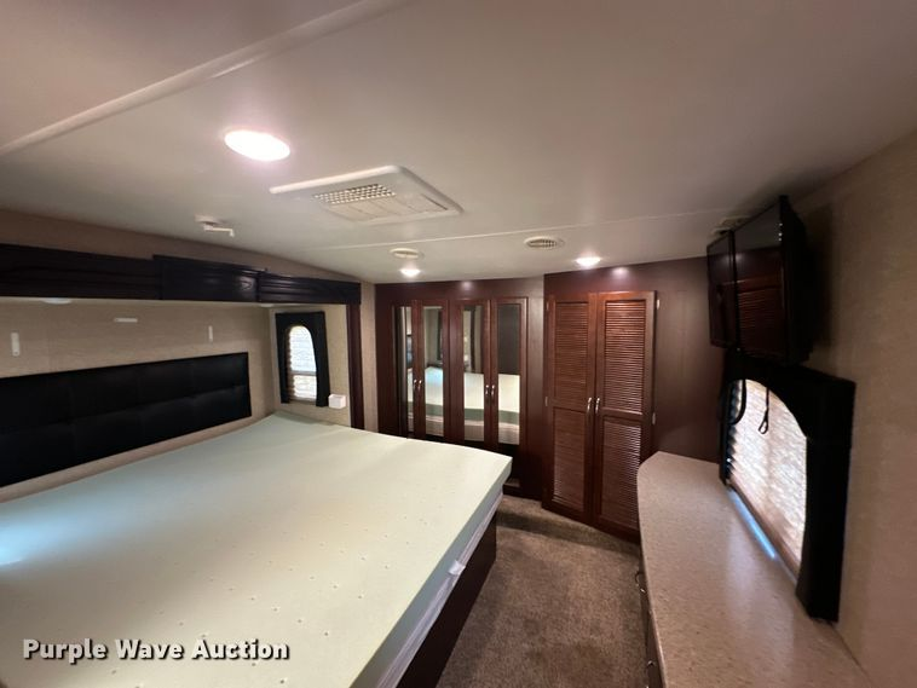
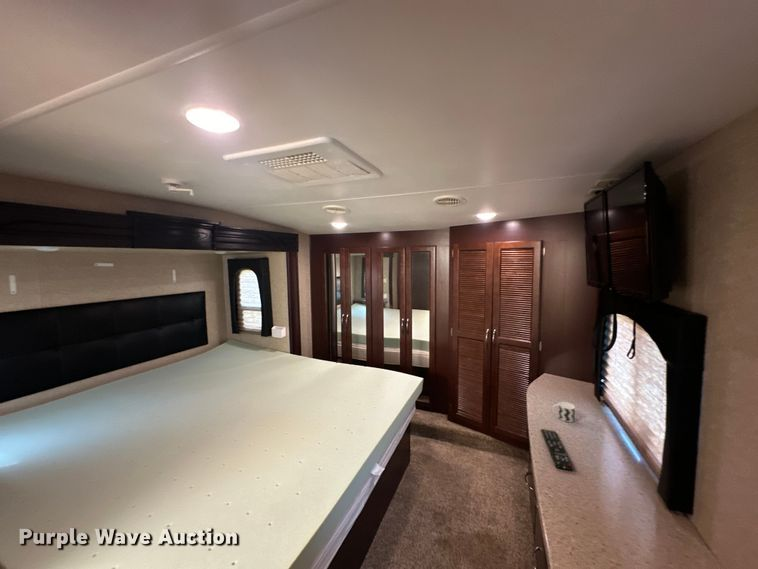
+ cup [552,401,576,423]
+ remote control [540,428,575,472]
